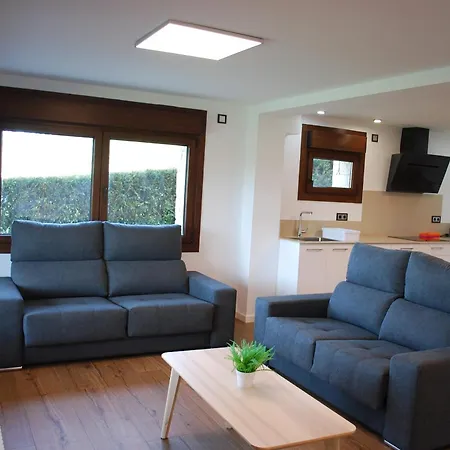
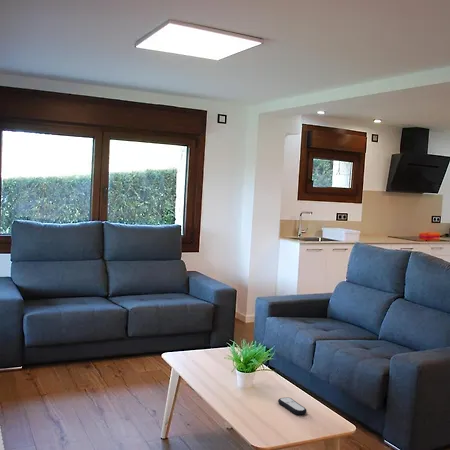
+ remote control [277,396,307,416]
